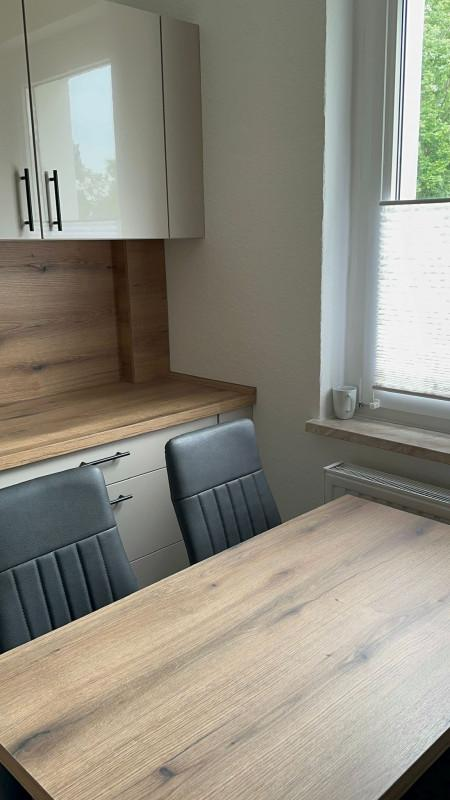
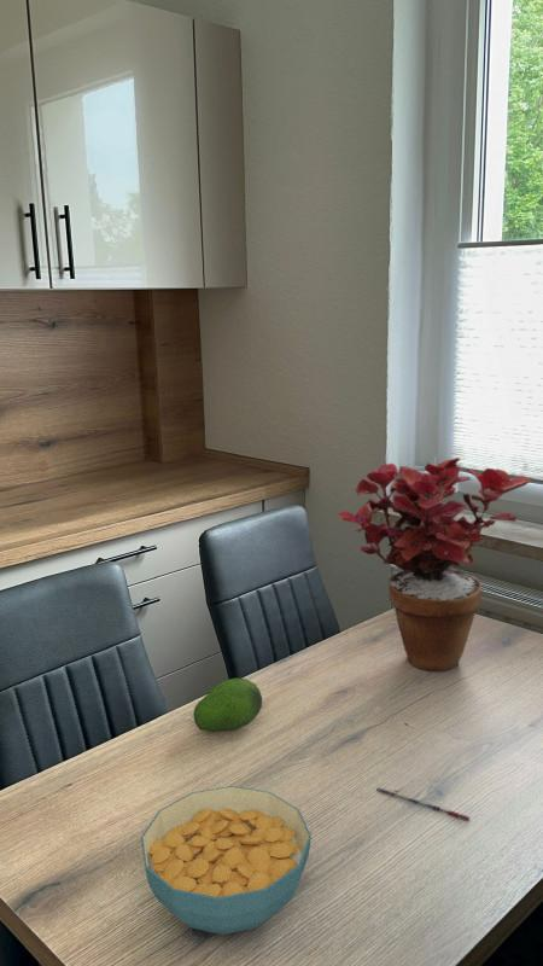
+ pen [375,786,471,822]
+ fruit [192,677,263,733]
+ cereal bowl [140,785,313,936]
+ potted plant [337,456,533,673]
